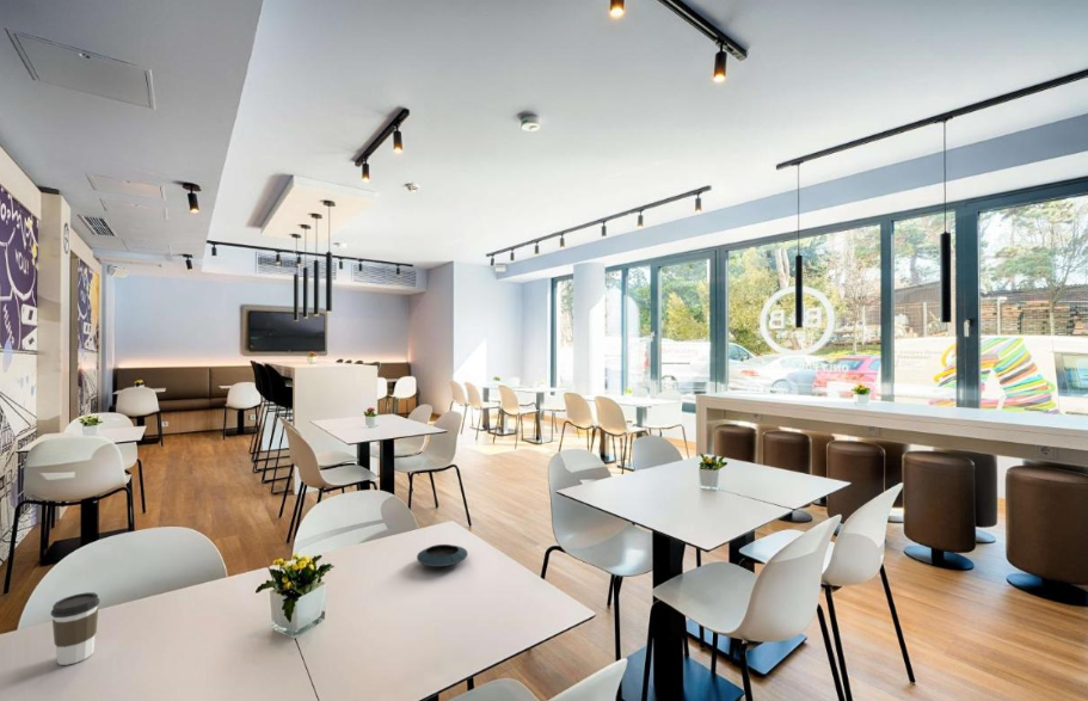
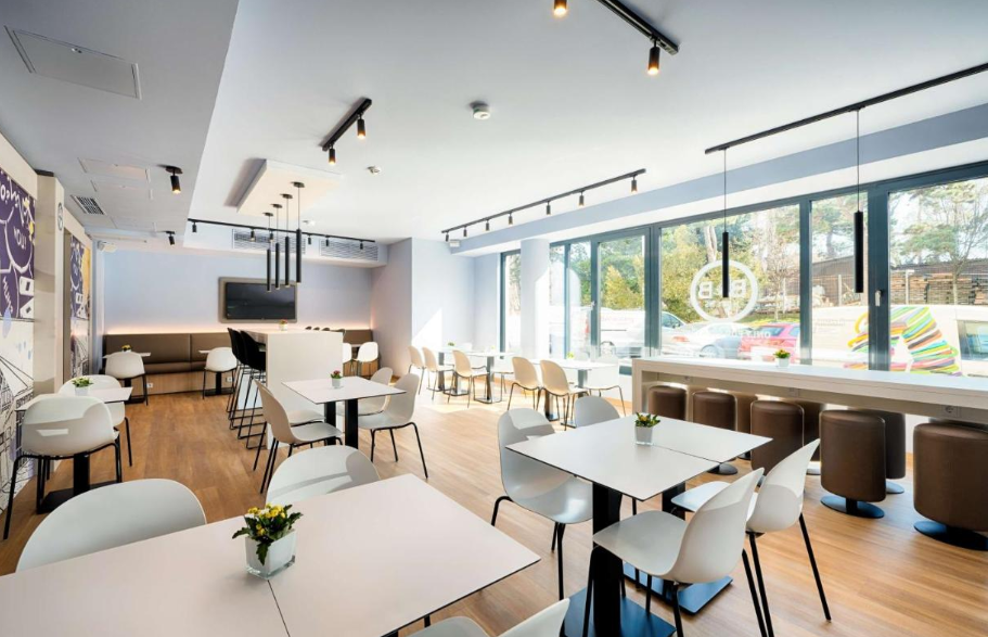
- coffee cup [50,591,100,666]
- saucer [416,543,468,567]
